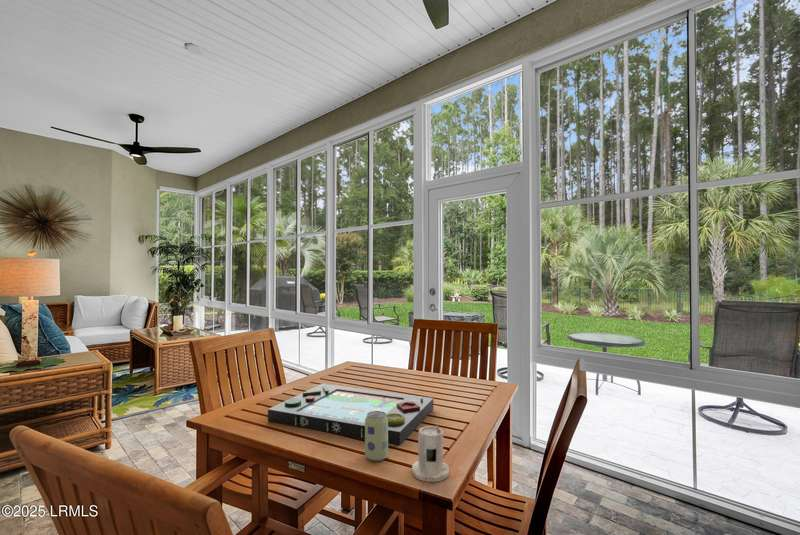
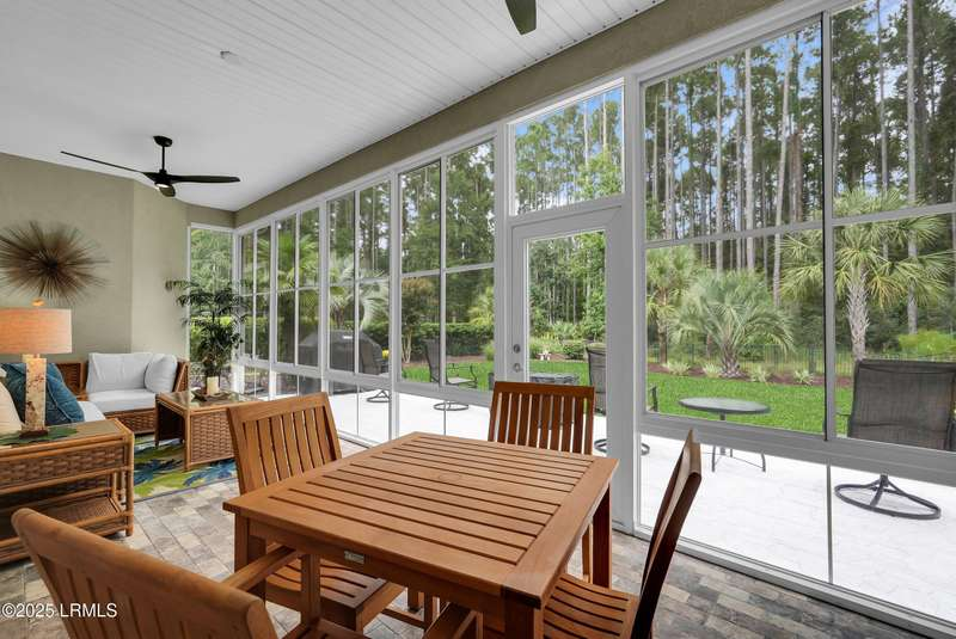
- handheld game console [267,383,434,447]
- beverage can [364,411,389,462]
- candle [411,424,450,483]
